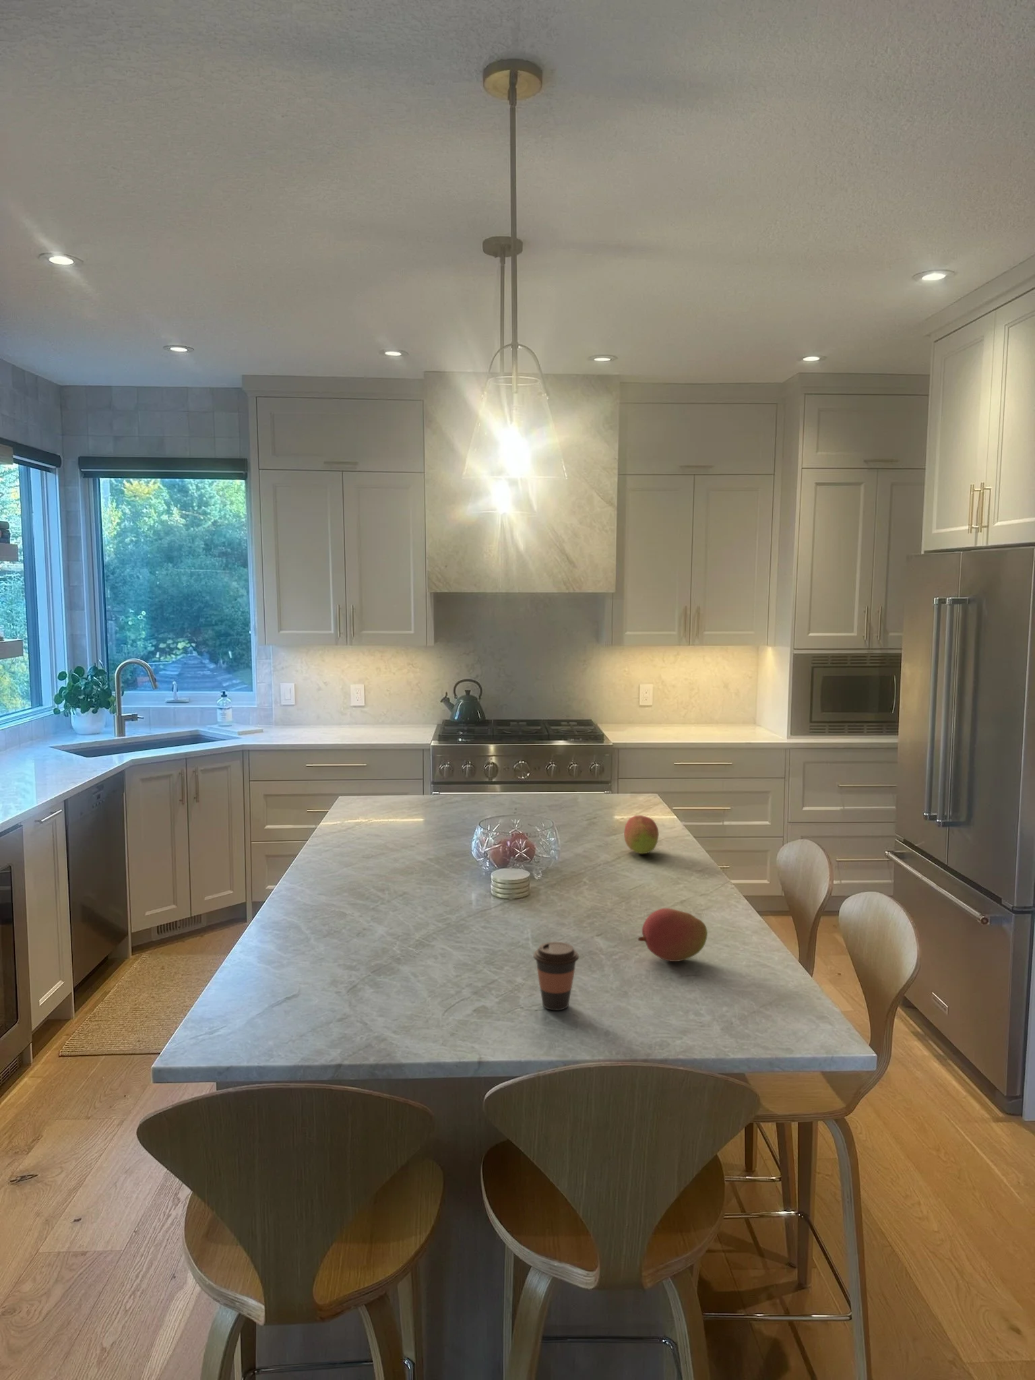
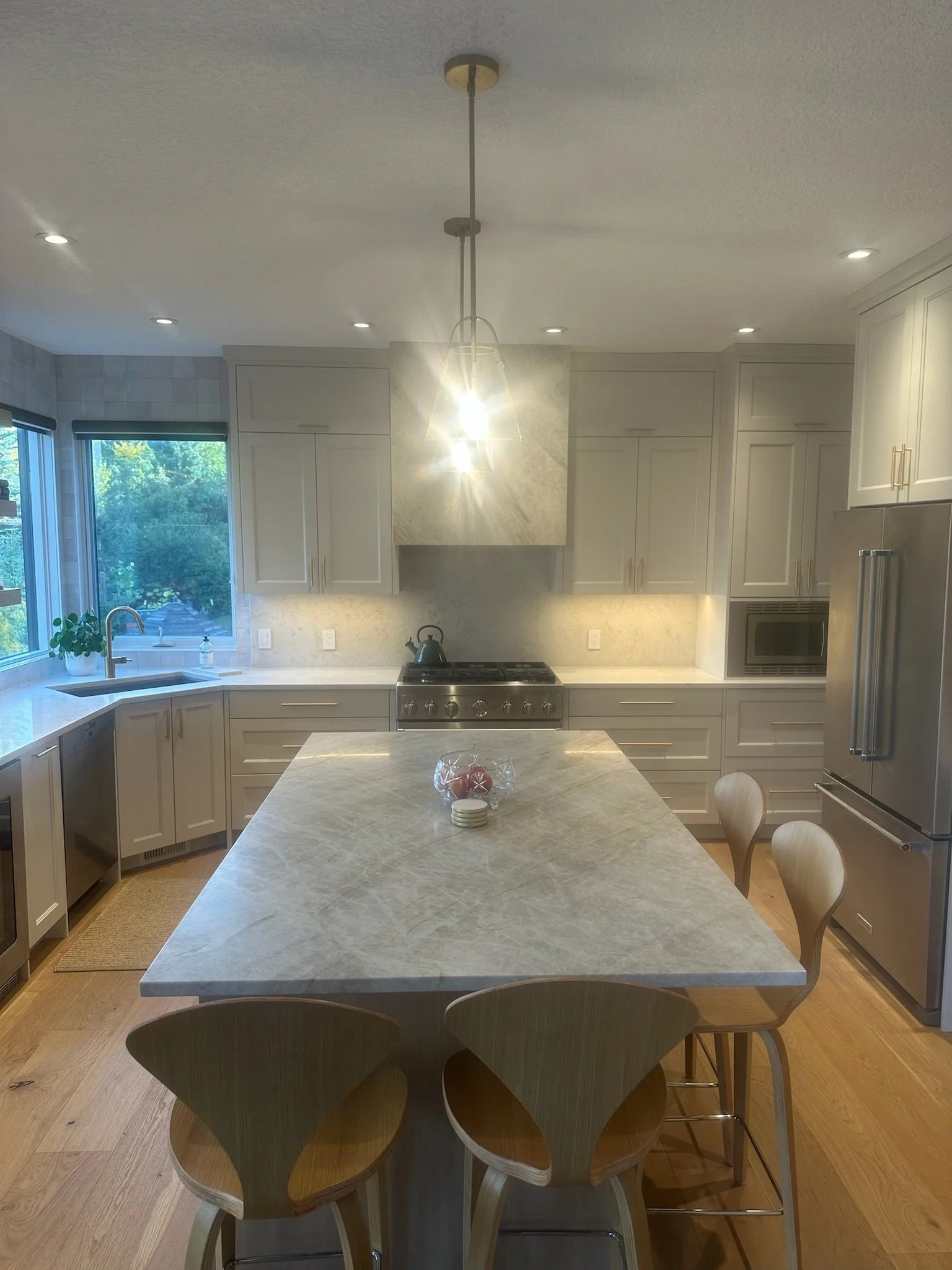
- coffee cup [533,941,579,1011]
- fruit [637,907,708,963]
- fruit [623,815,660,854]
